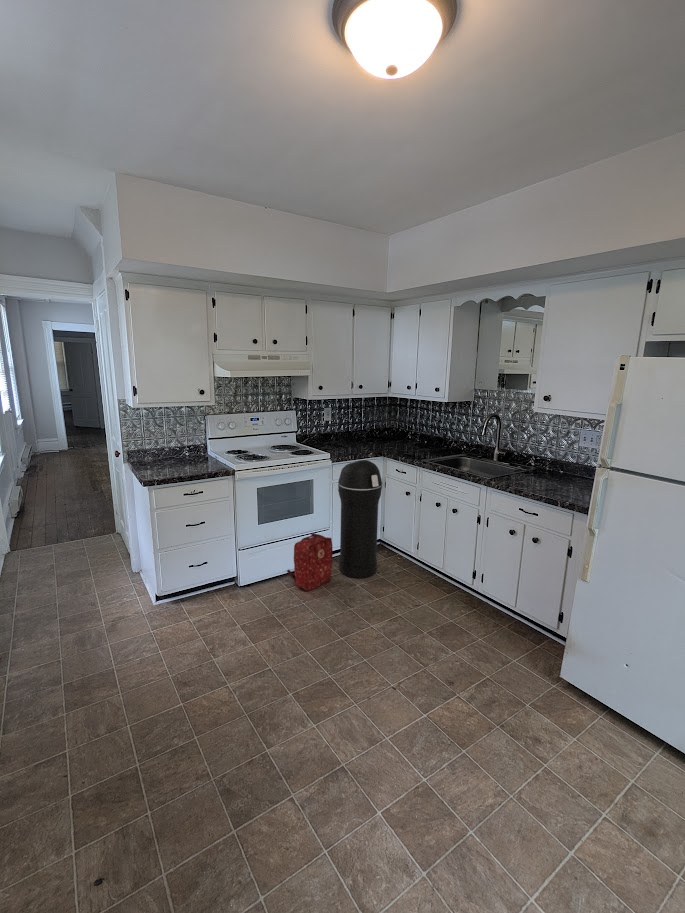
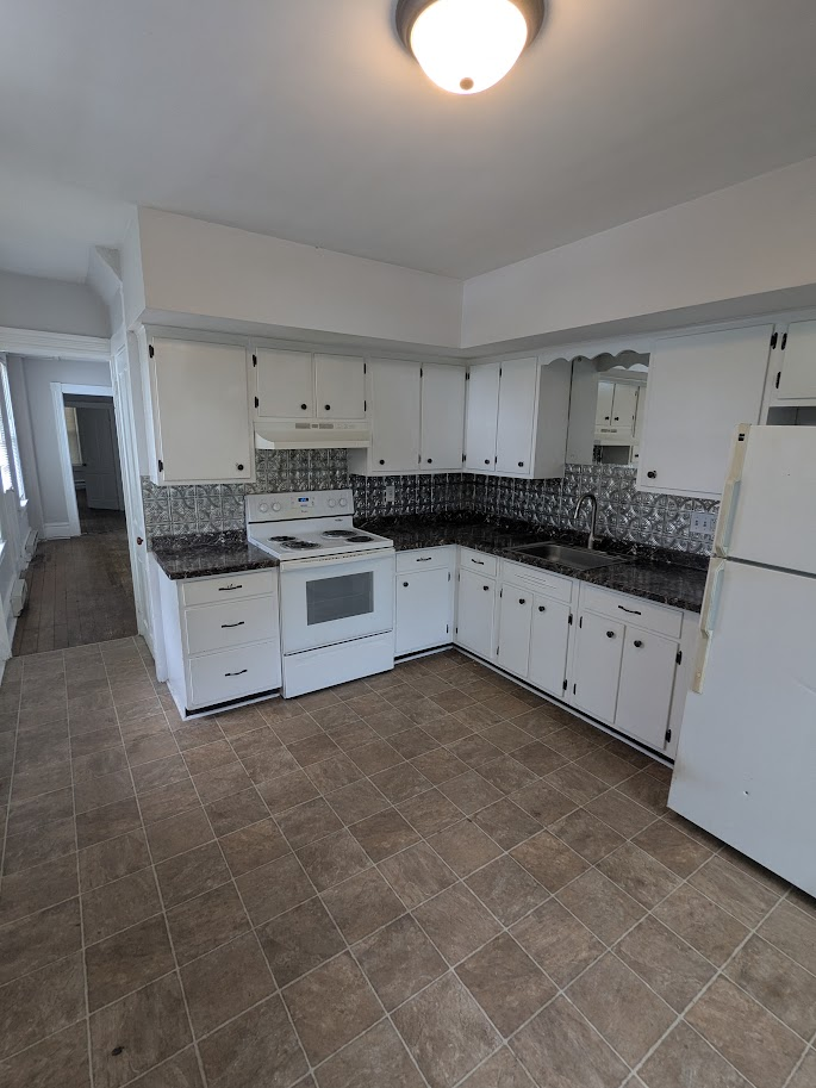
- trash can [337,459,383,579]
- backpack [286,532,334,592]
